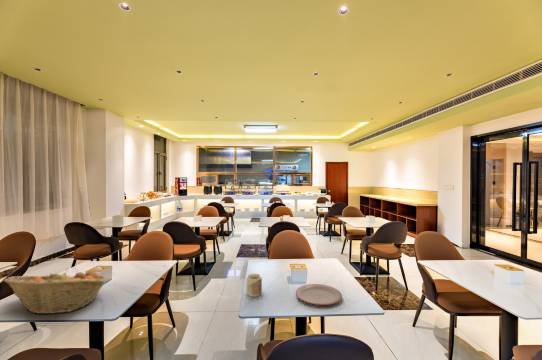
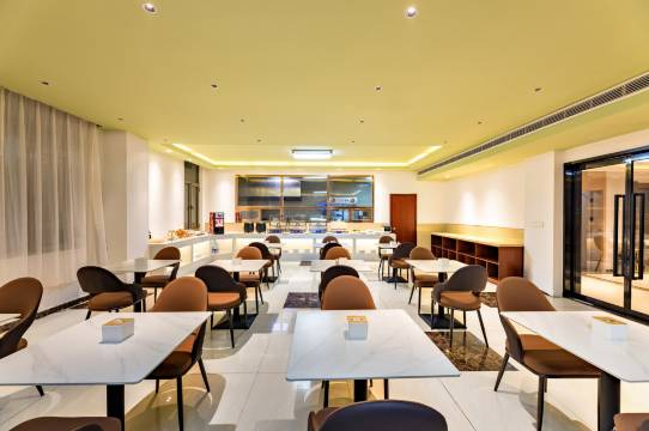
- mug [245,272,263,298]
- plate [295,283,343,306]
- fruit basket [2,268,108,315]
